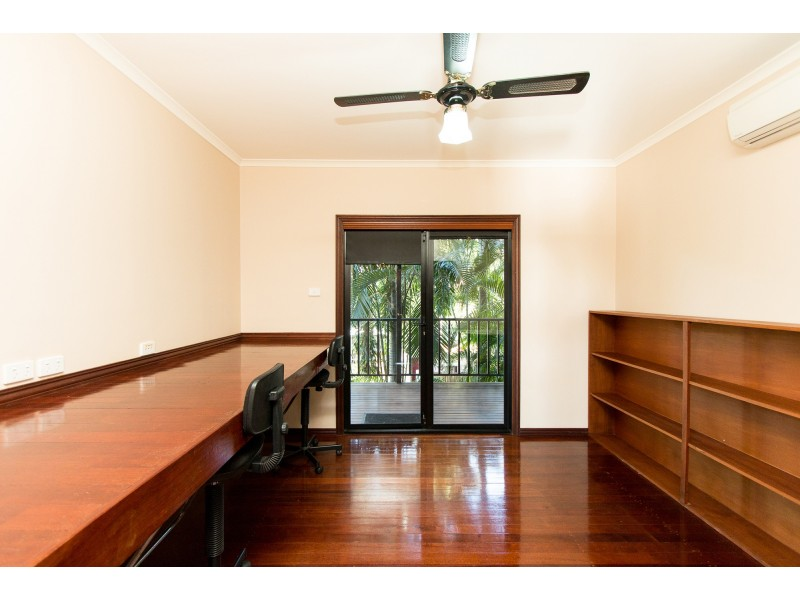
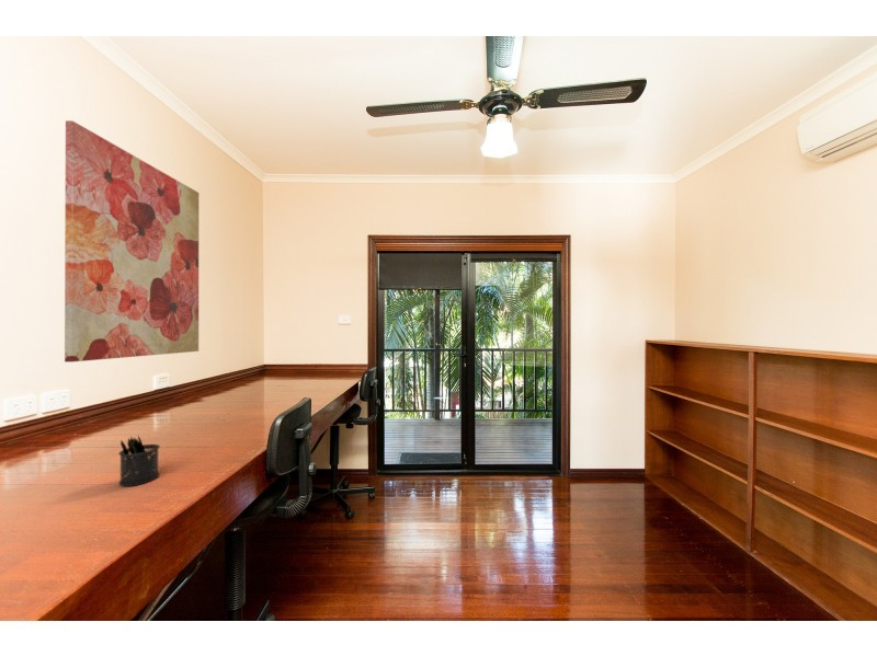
+ wall art [64,119,200,364]
+ pen holder [117,435,161,487]
